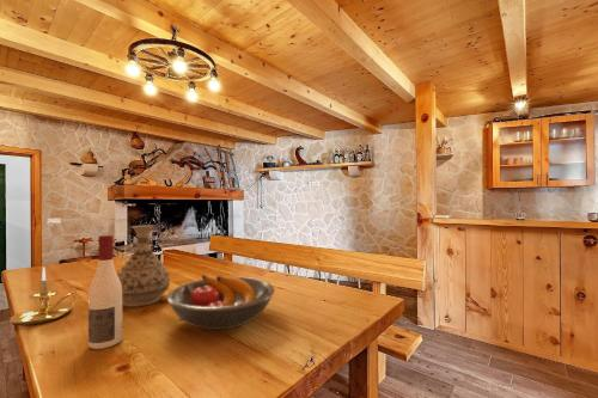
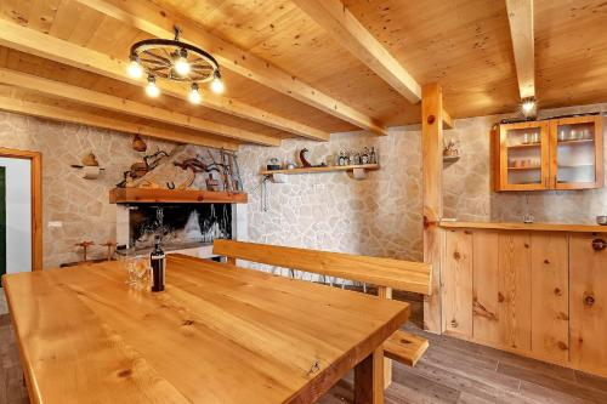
- alcohol [87,234,123,350]
- vase [117,225,171,307]
- fruit bowl [166,274,276,331]
- candle holder [10,265,79,326]
